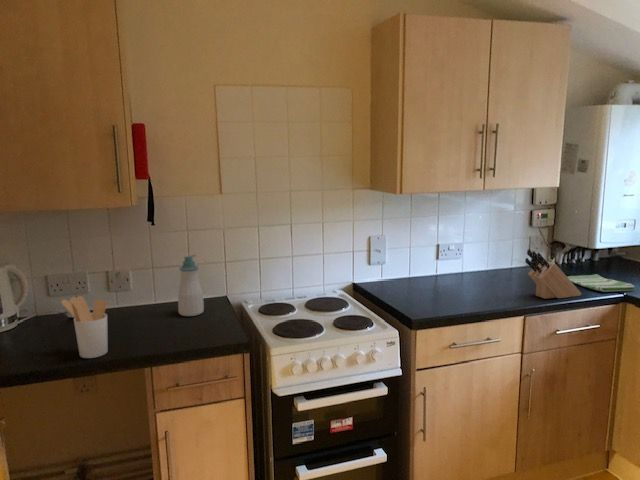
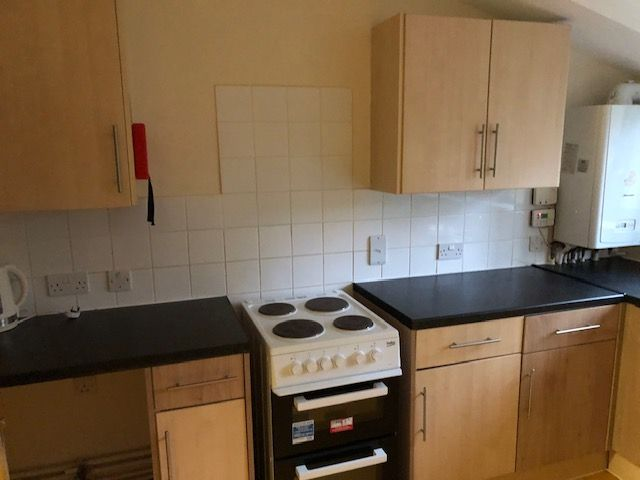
- dish towel [567,273,636,293]
- utensil holder [60,295,109,359]
- knife block [524,248,583,300]
- soap bottle [177,254,205,317]
